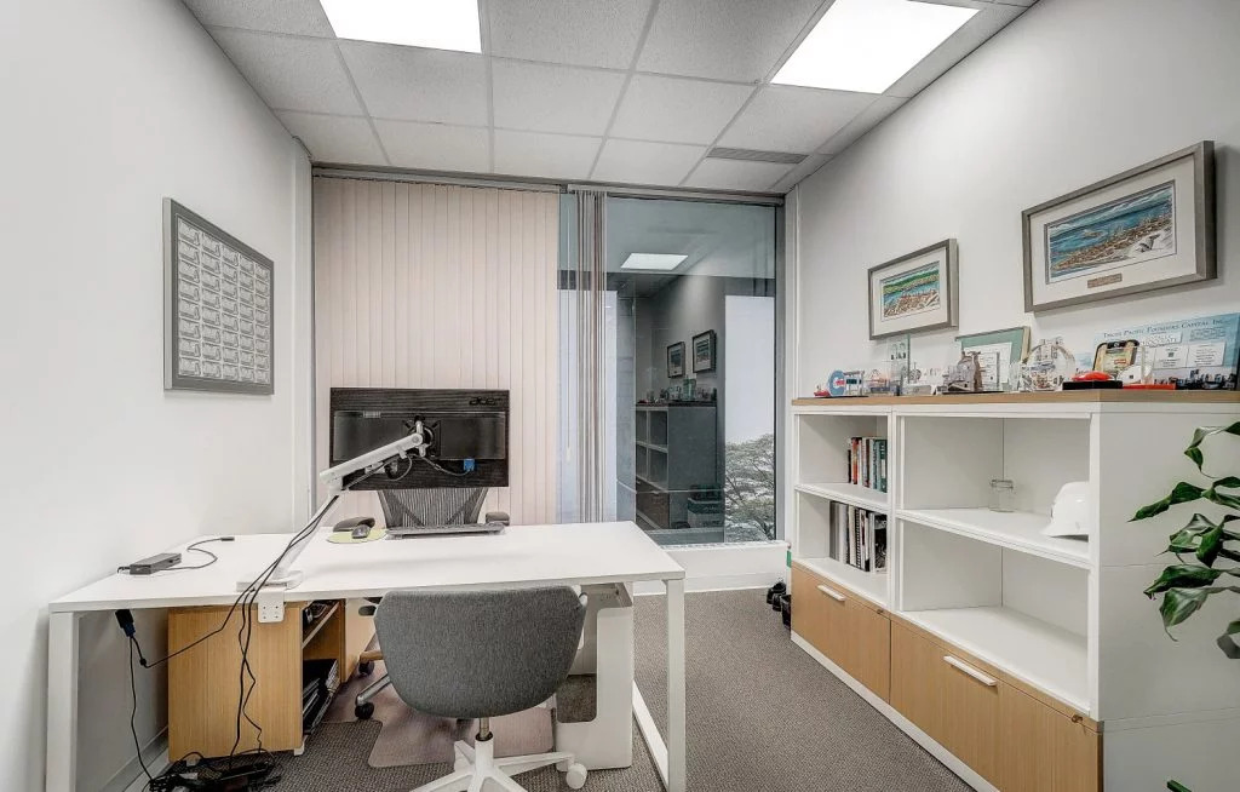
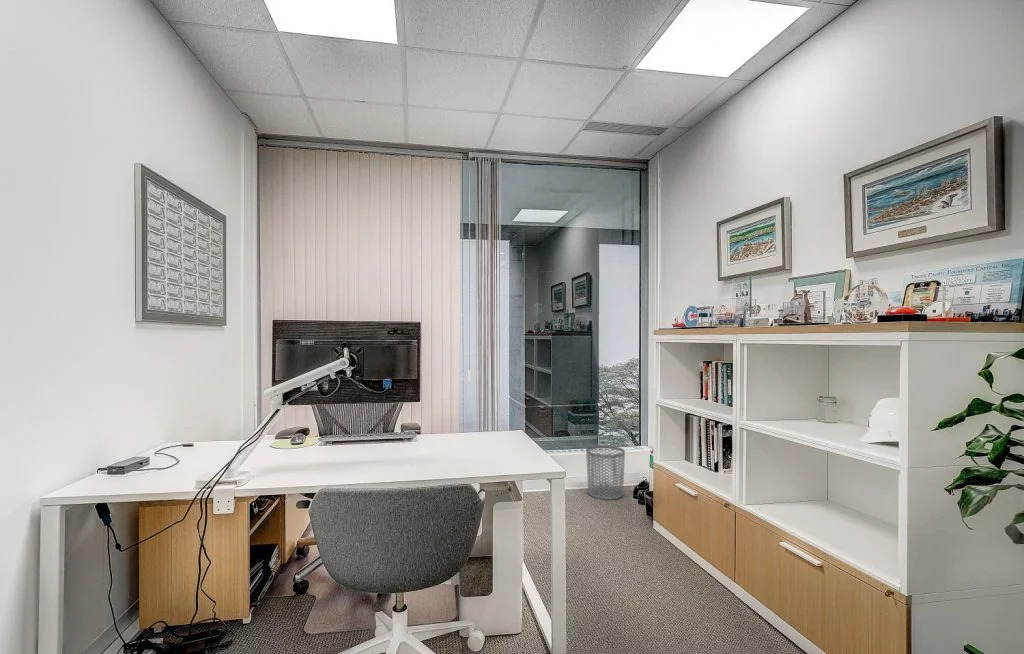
+ waste bin [585,444,626,501]
